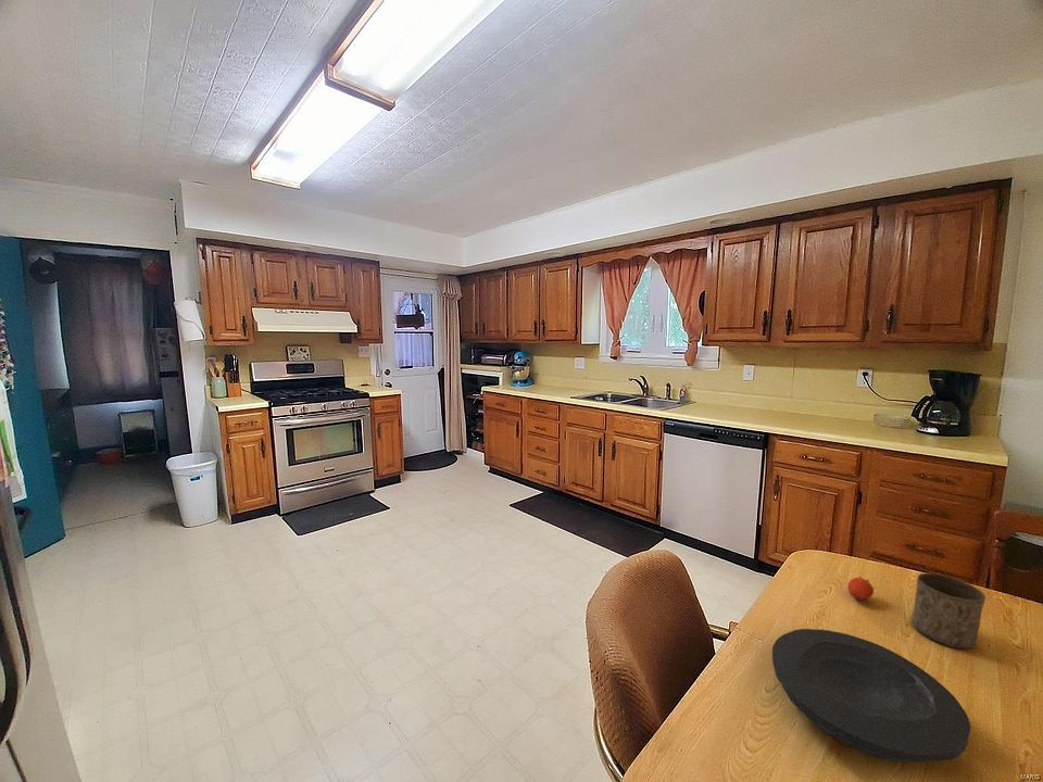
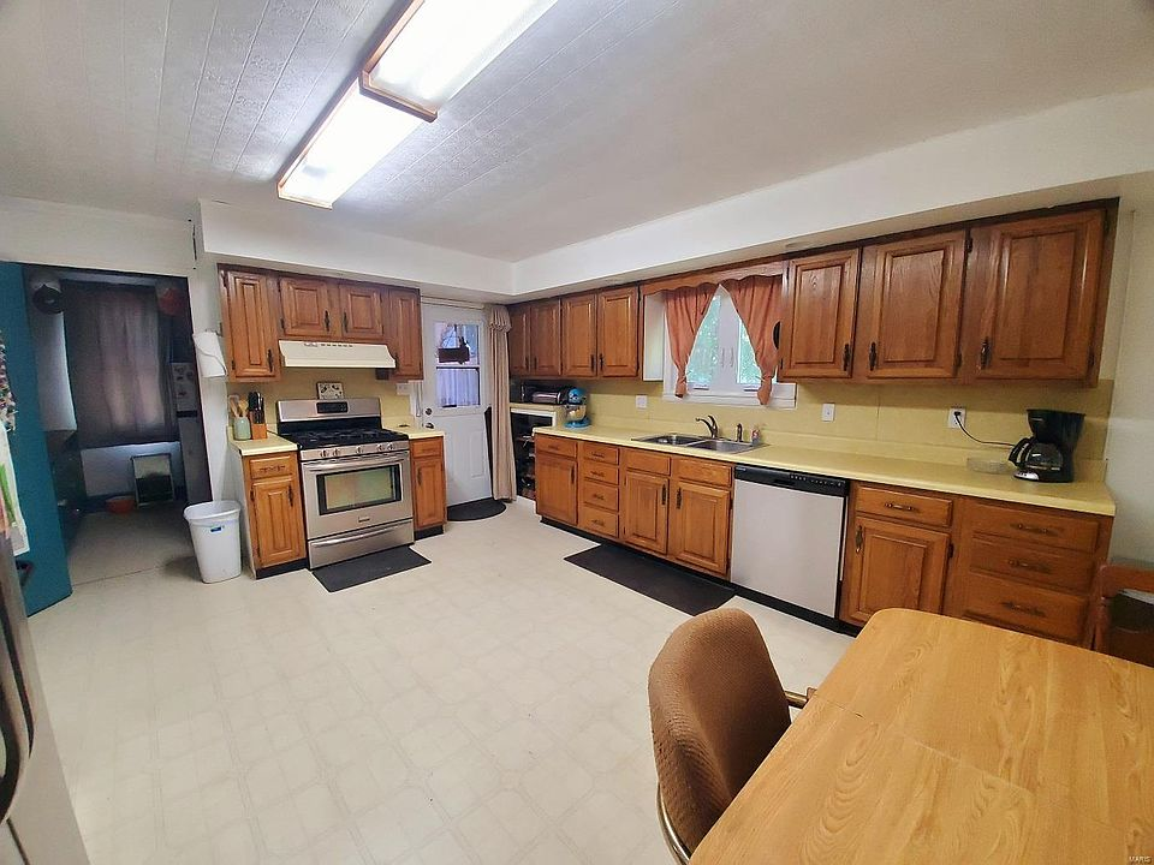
- plate [771,628,971,764]
- cup [910,572,987,649]
- fruit [846,576,876,601]
